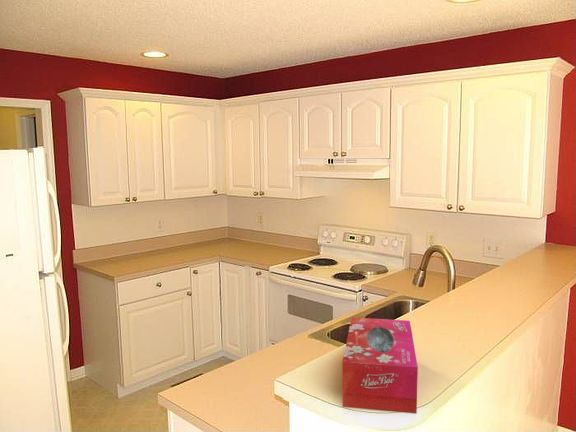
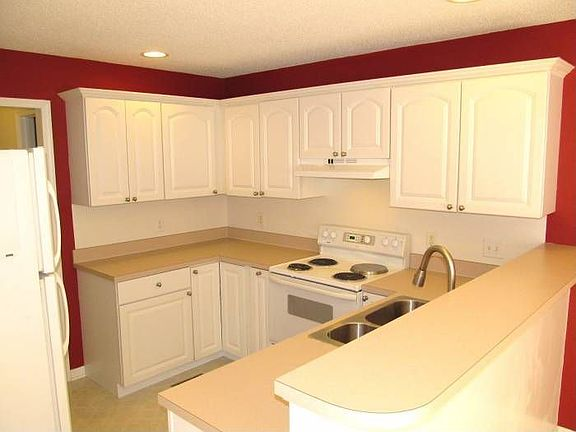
- tissue box [341,317,419,414]
